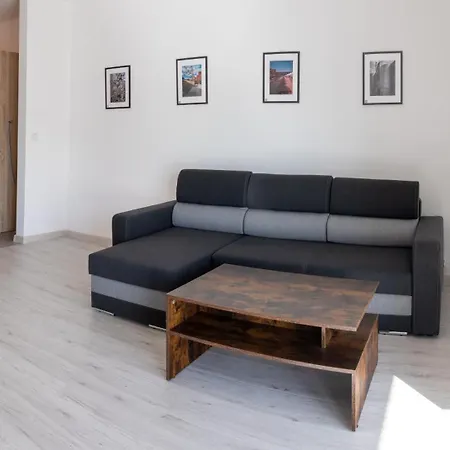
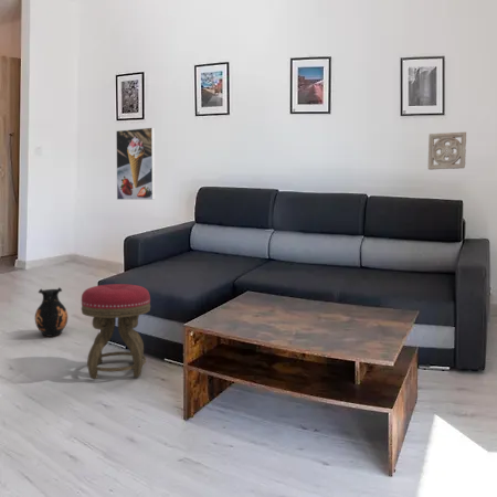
+ ceramic jug [34,286,70,338]
+ stool [81,283,151,380]
+ wall ornament [427,131,467,171]
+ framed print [115,127,156,201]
